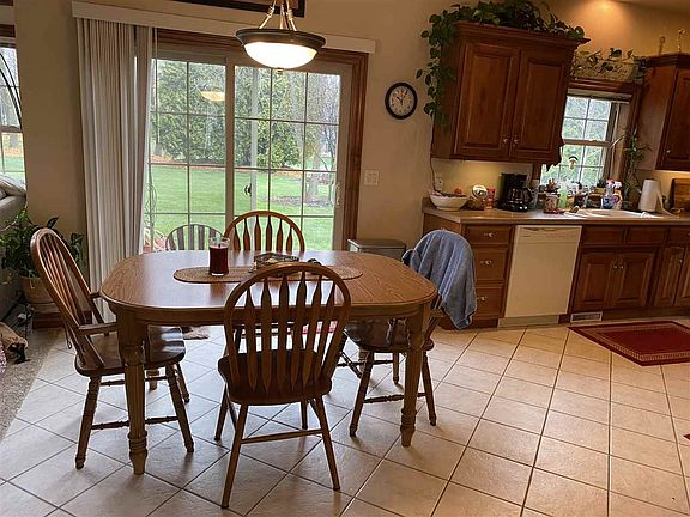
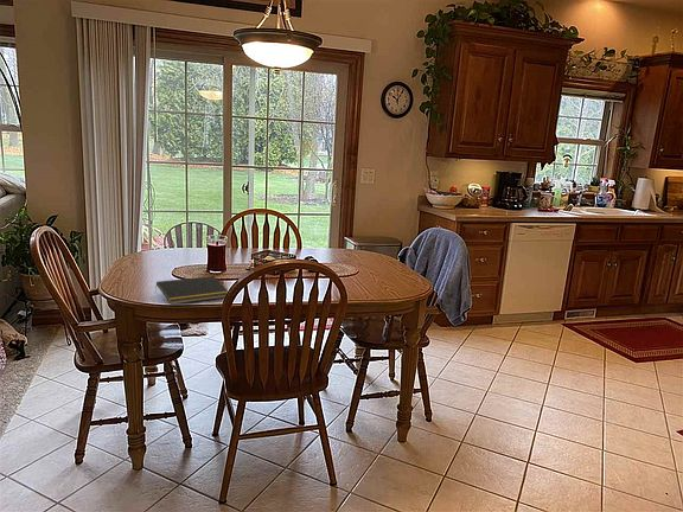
+ notepad [154,275,230,306]
